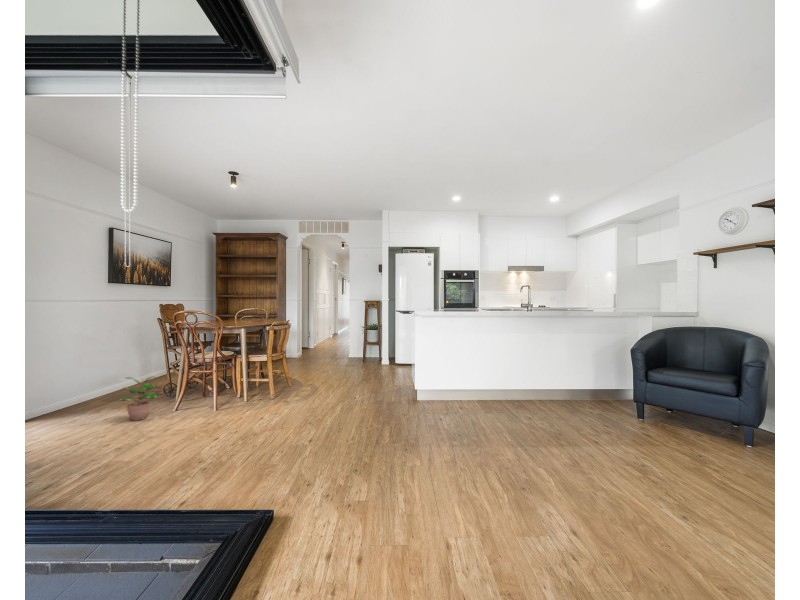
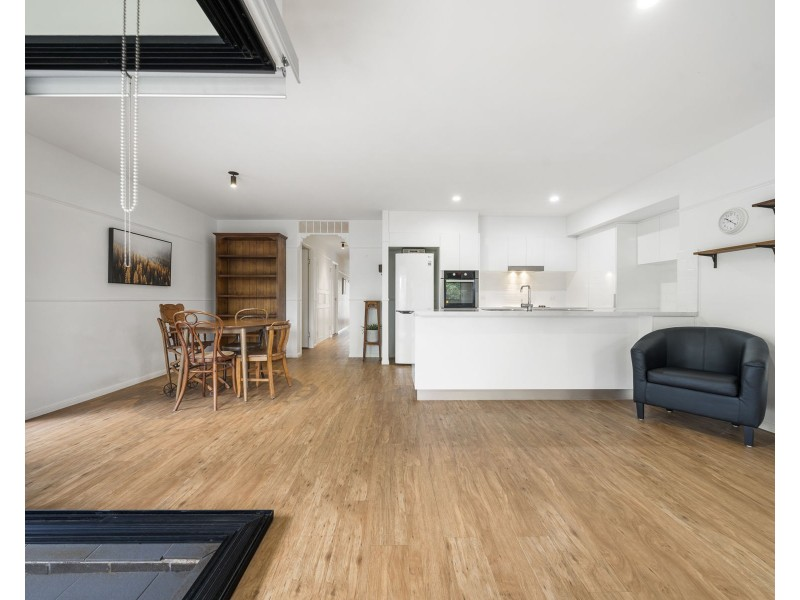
- potted plant [118,375,159,422]
